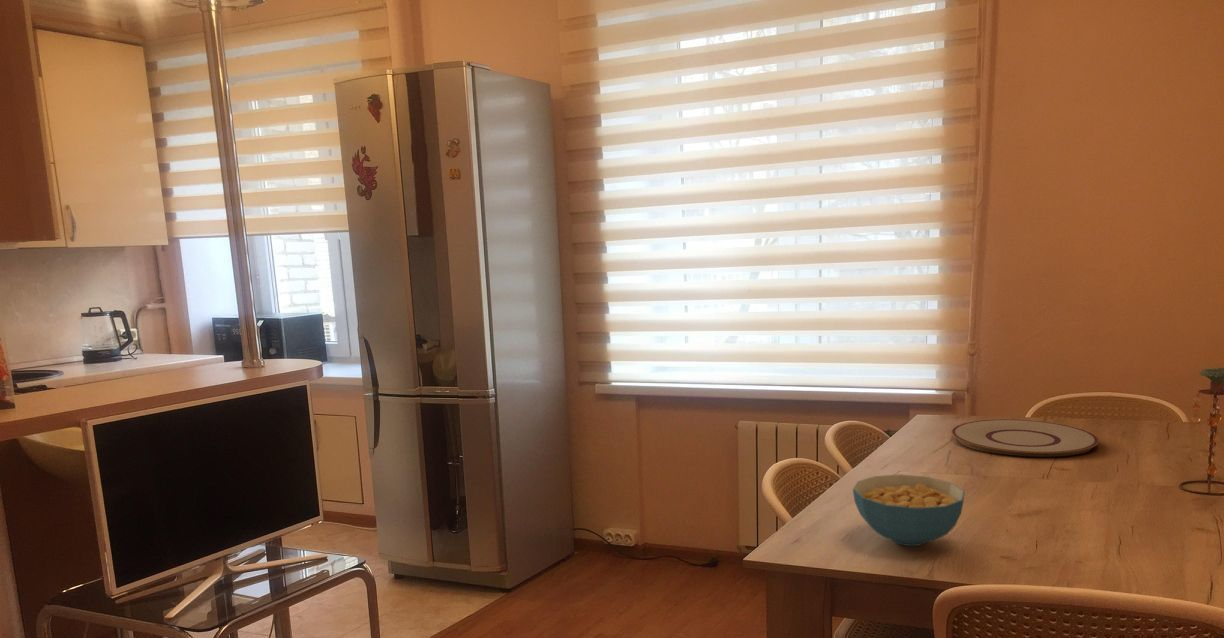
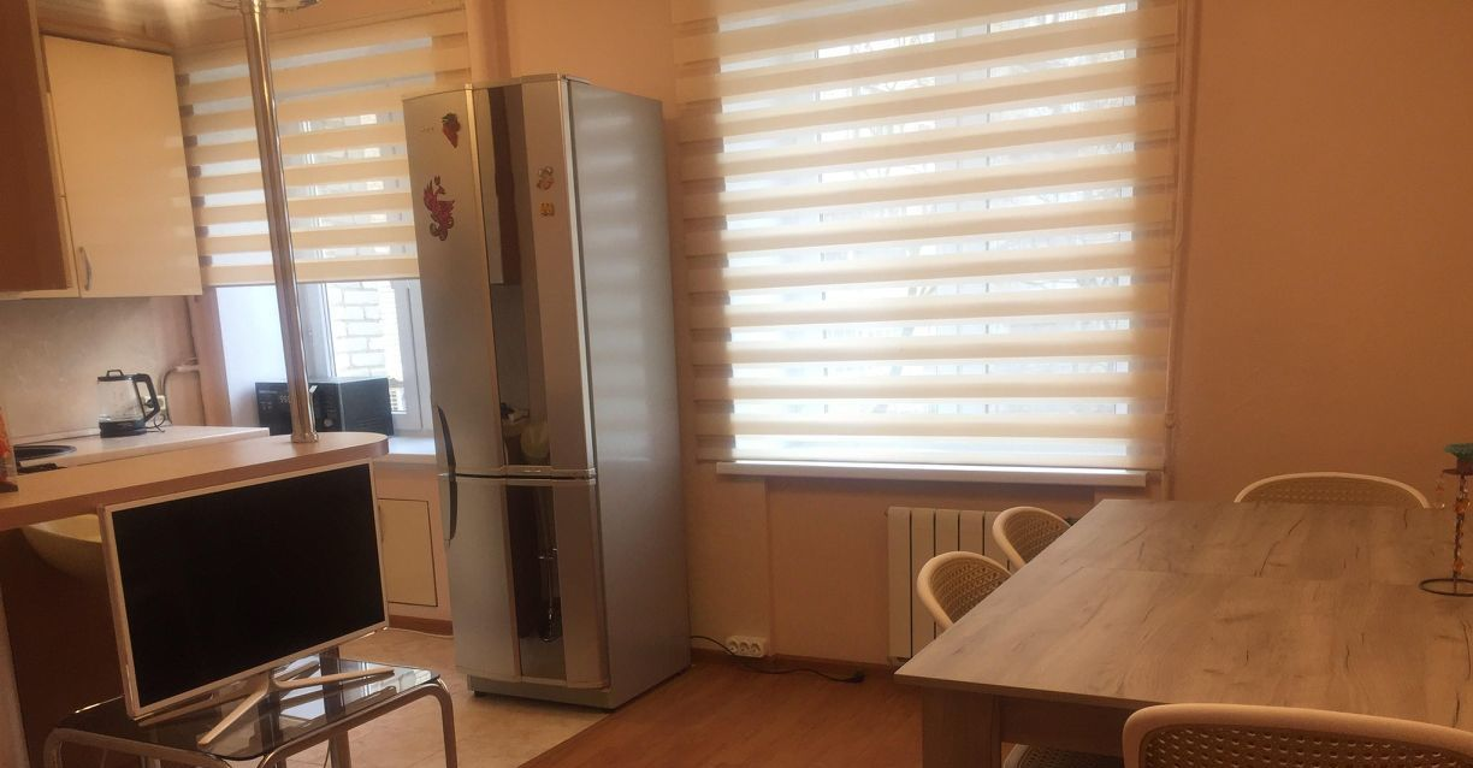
- cereal bowl [852,473,966,547]
- plate [951,418,1100,458]
